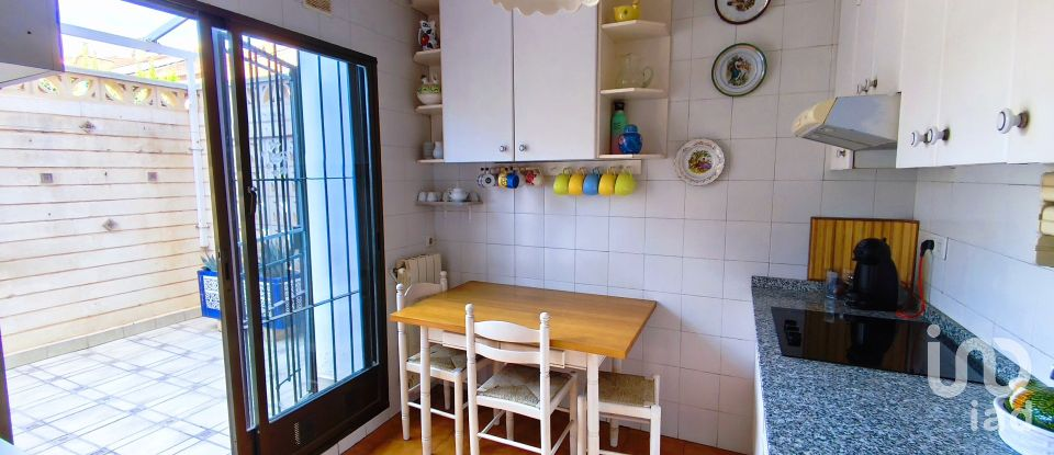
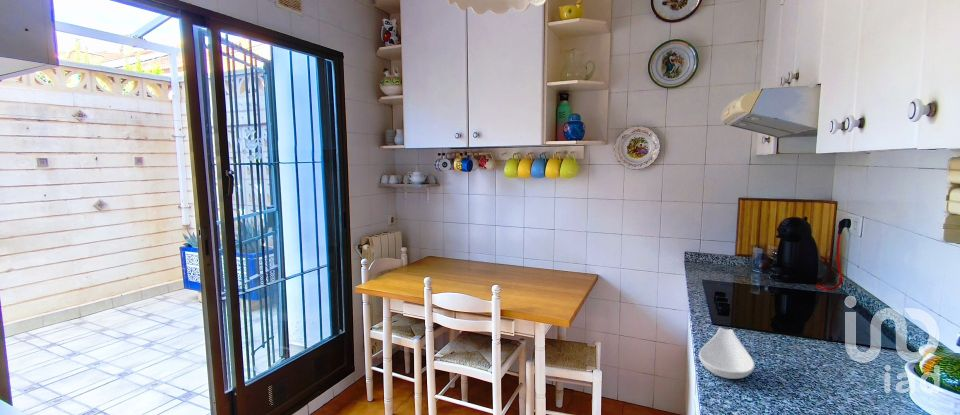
+ spoon rest [698,327,756,380]
